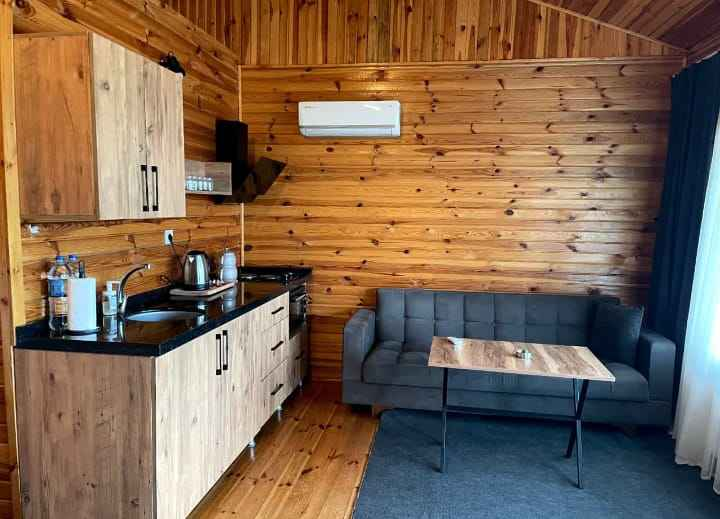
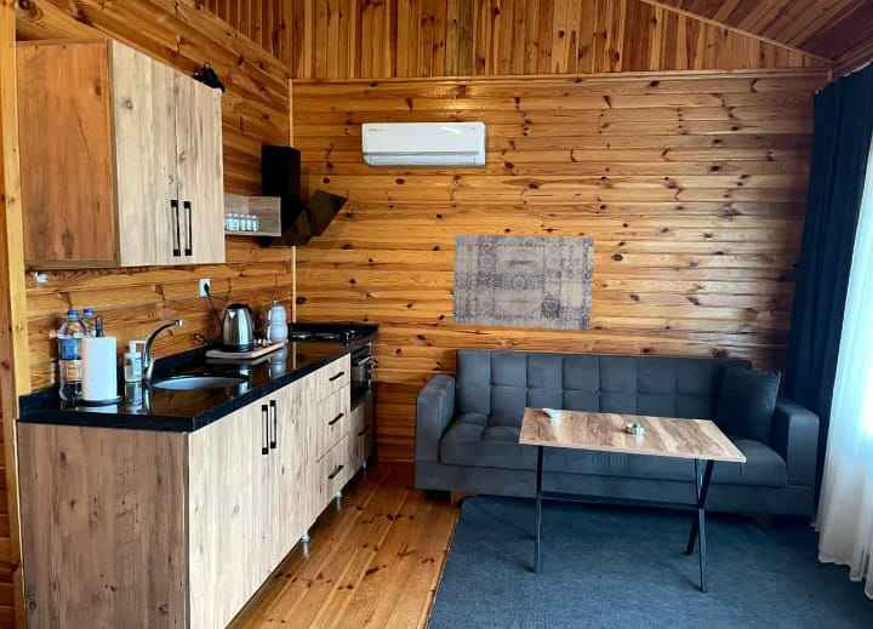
+ wall art [451,233,595,332]
